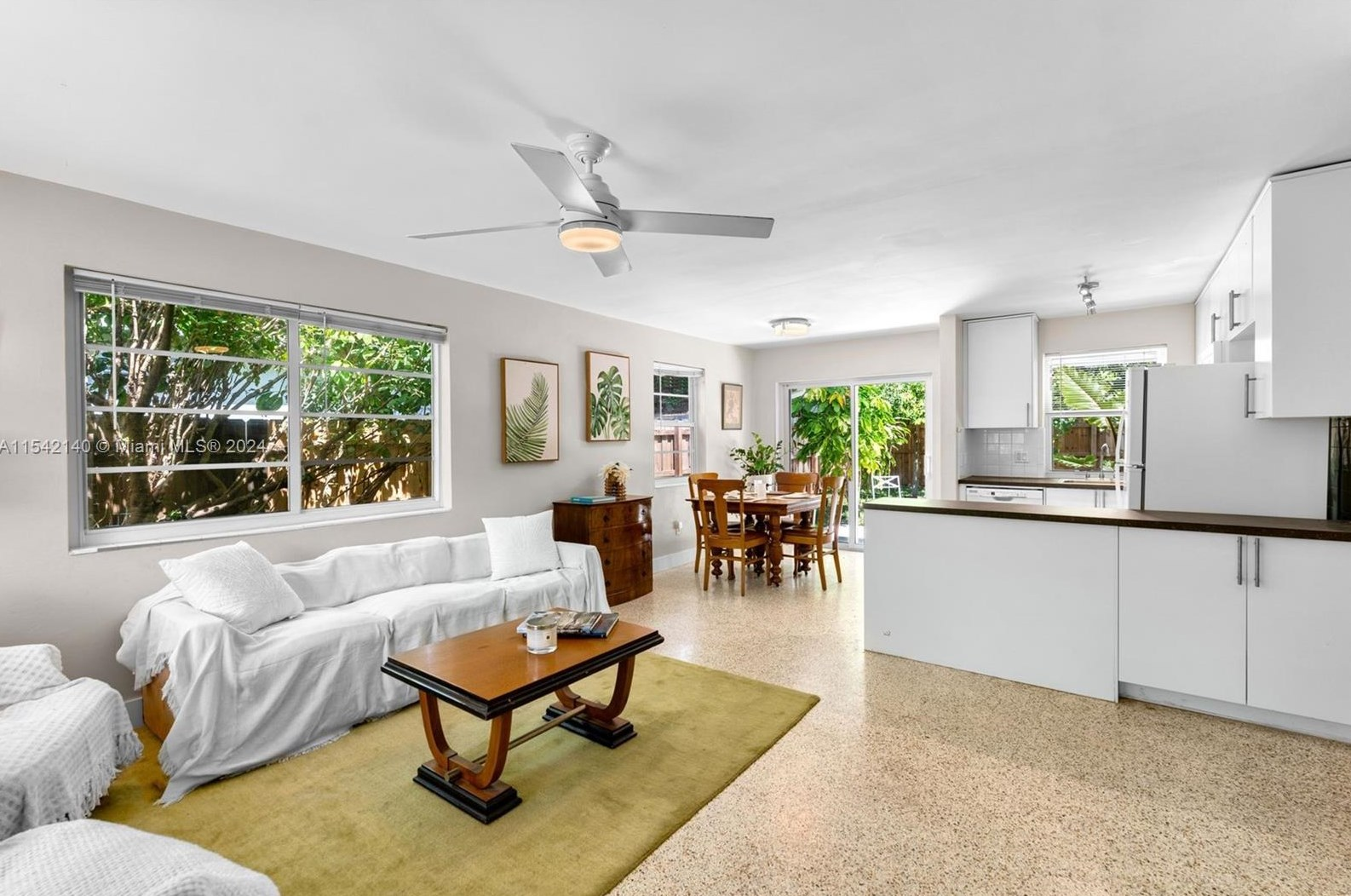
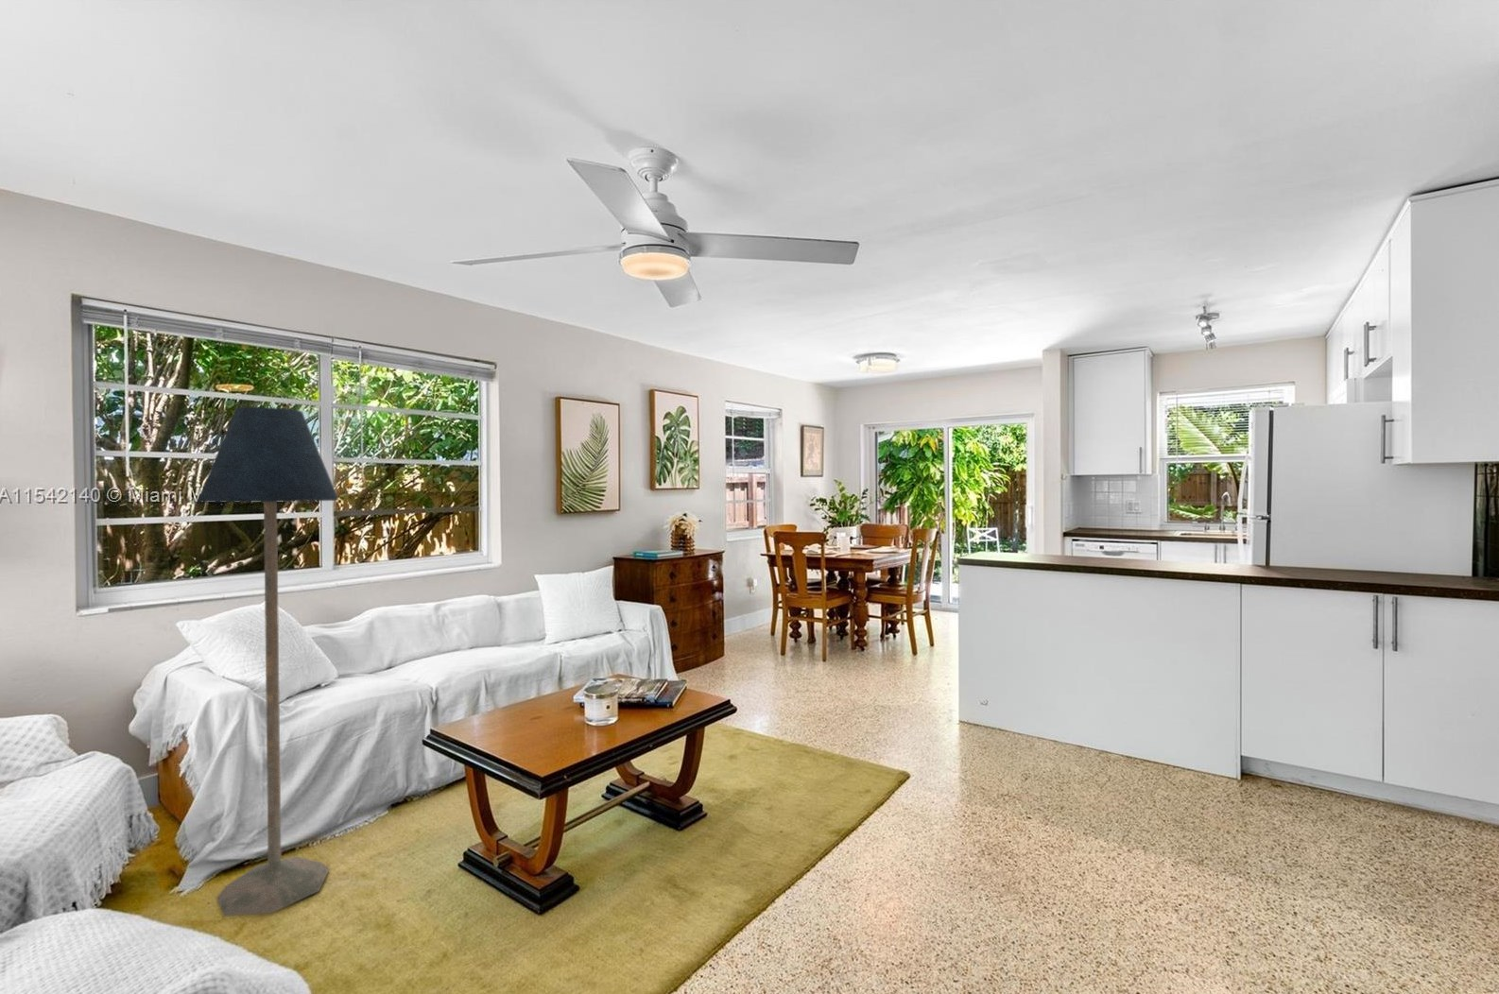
+ floor lamp [196,406,340,917]
